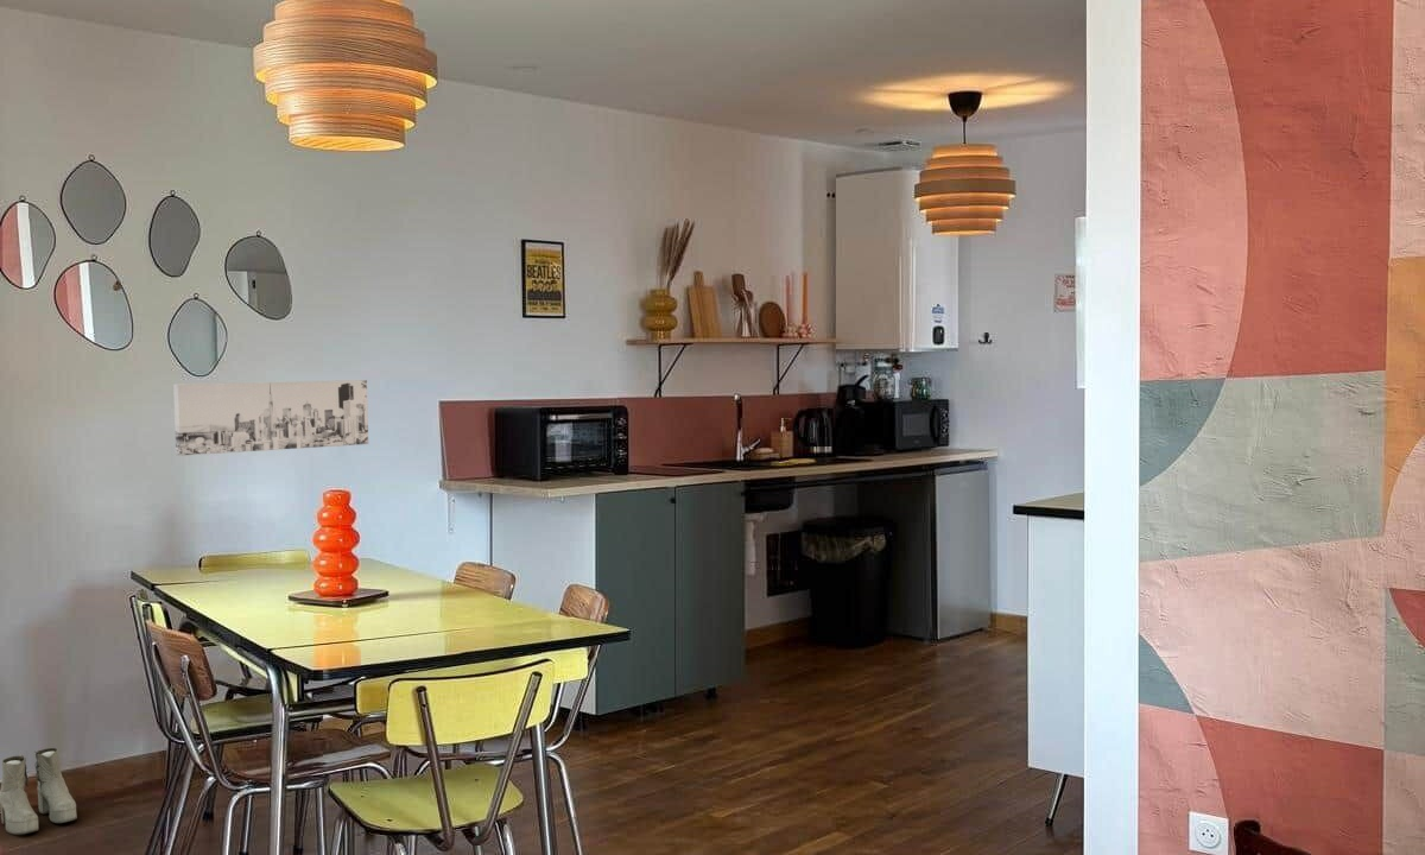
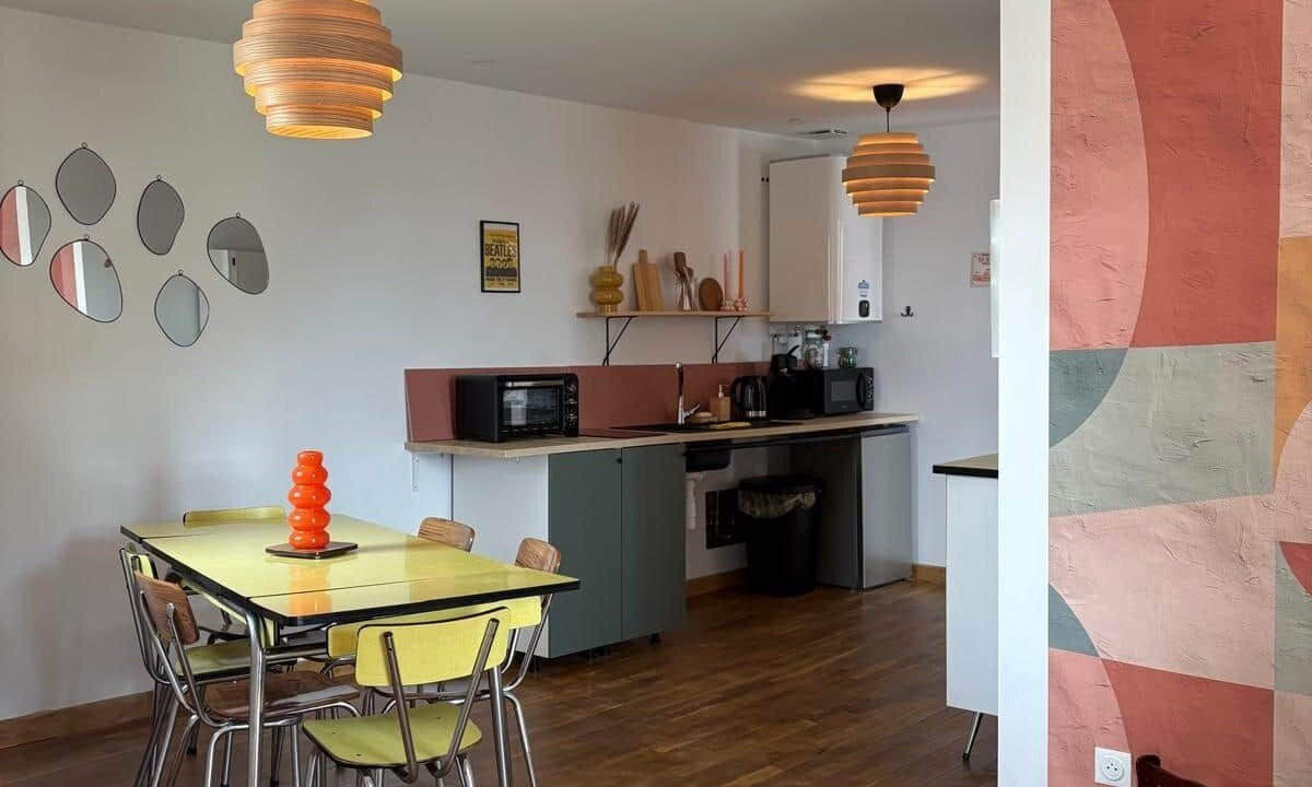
- wall art [172,379,369,457]
- boots [0,747,78,836]
